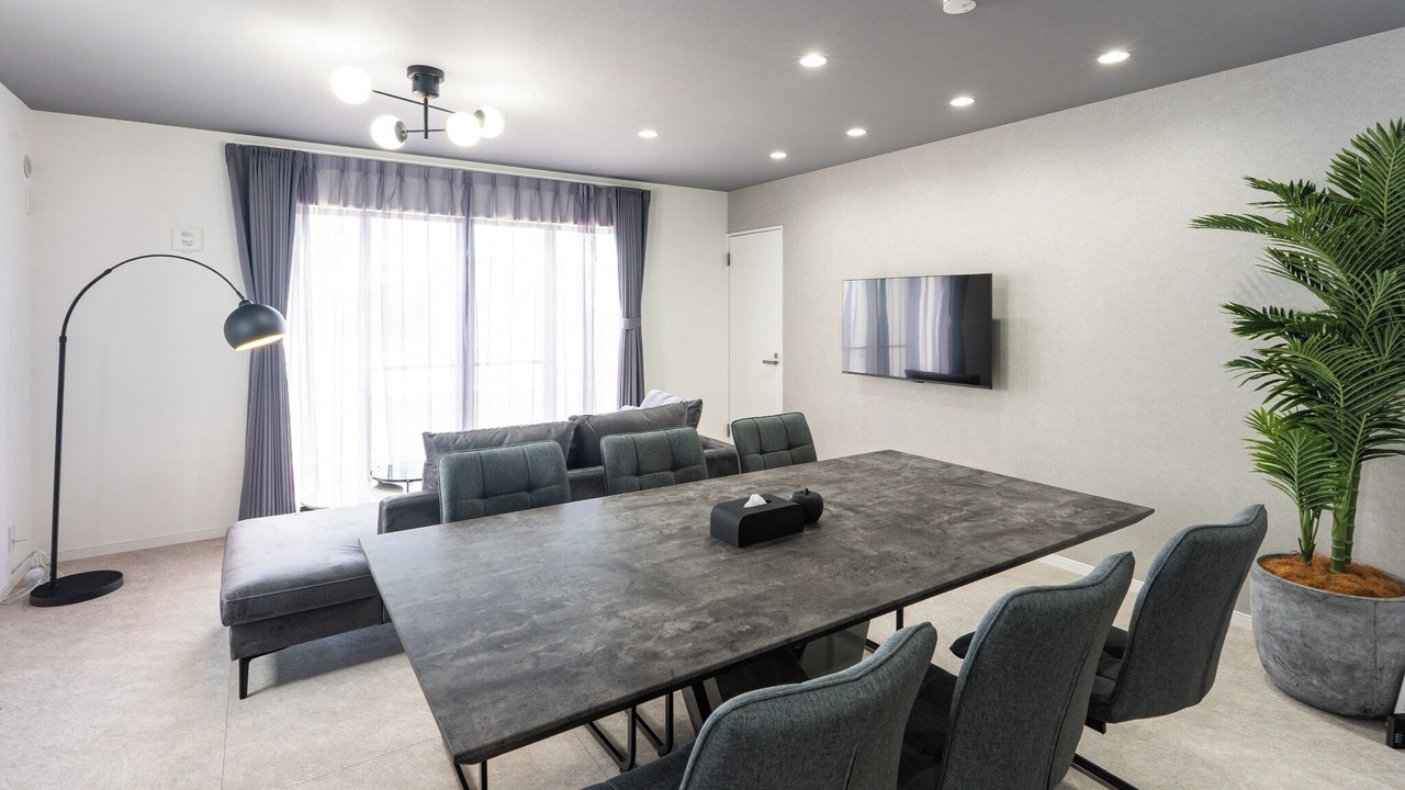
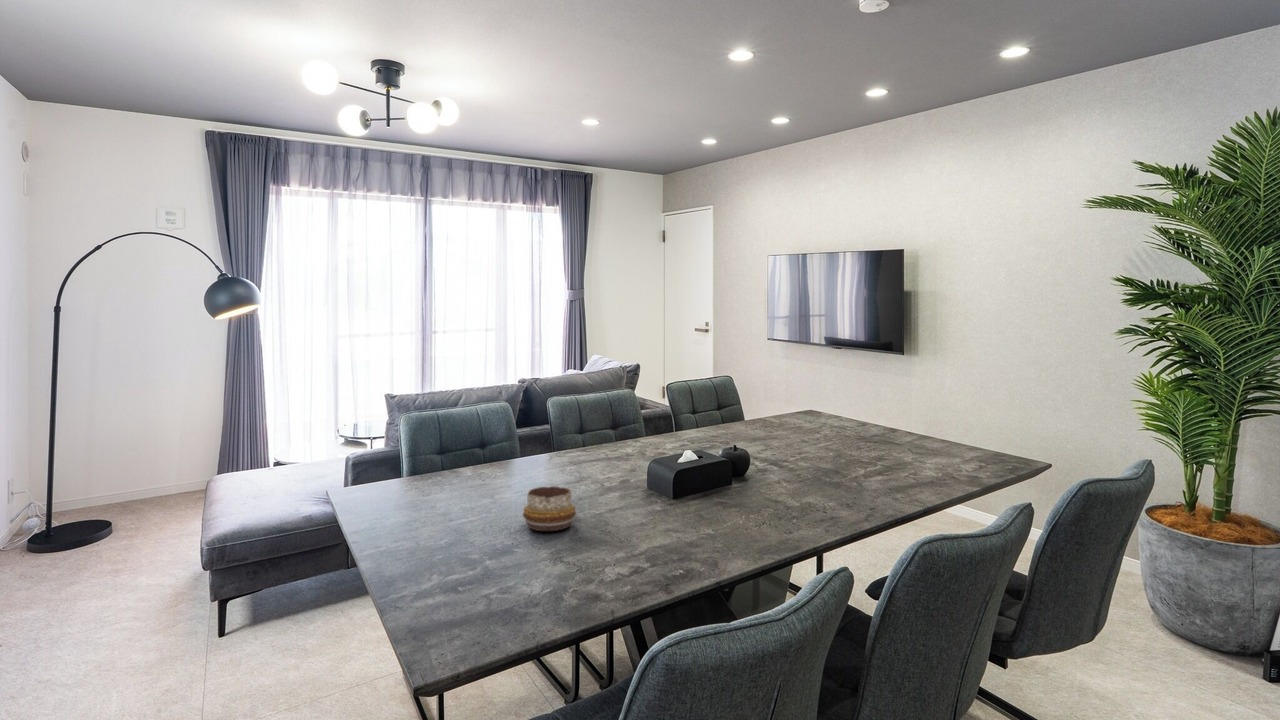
+ decorative bowl [522,485,577,532]
